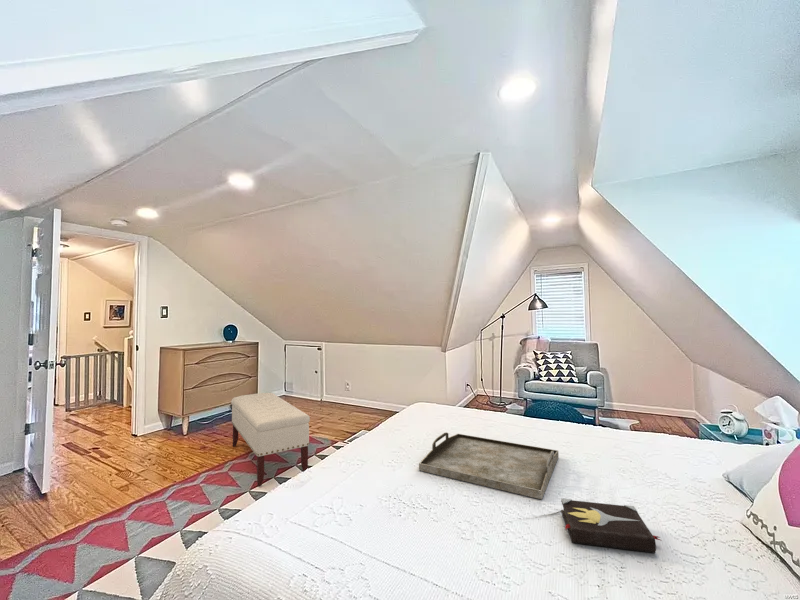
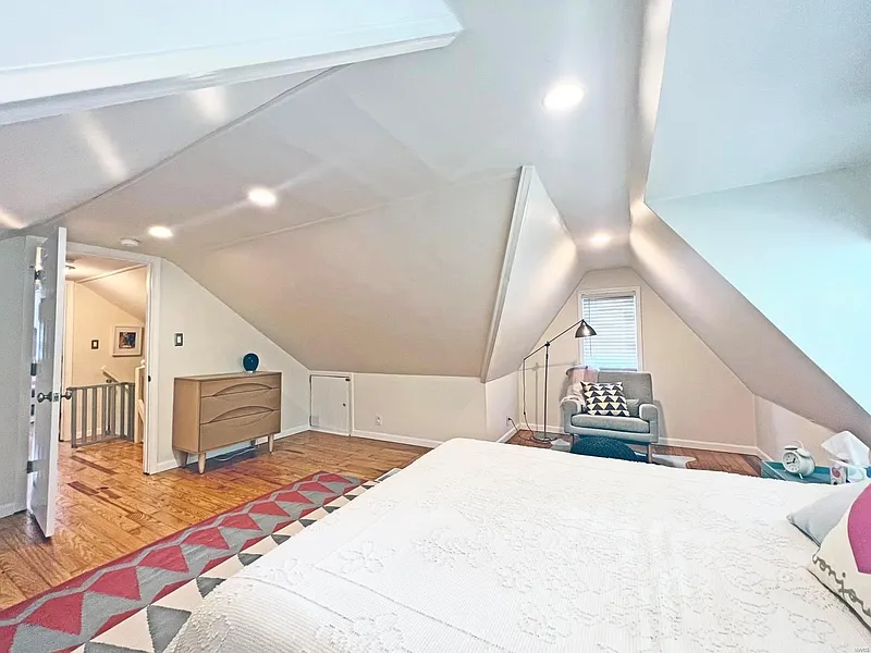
- hardback book [560,497,663,554]
- bench [230,392,311,487]
- serving tray [418,431,560,500]
